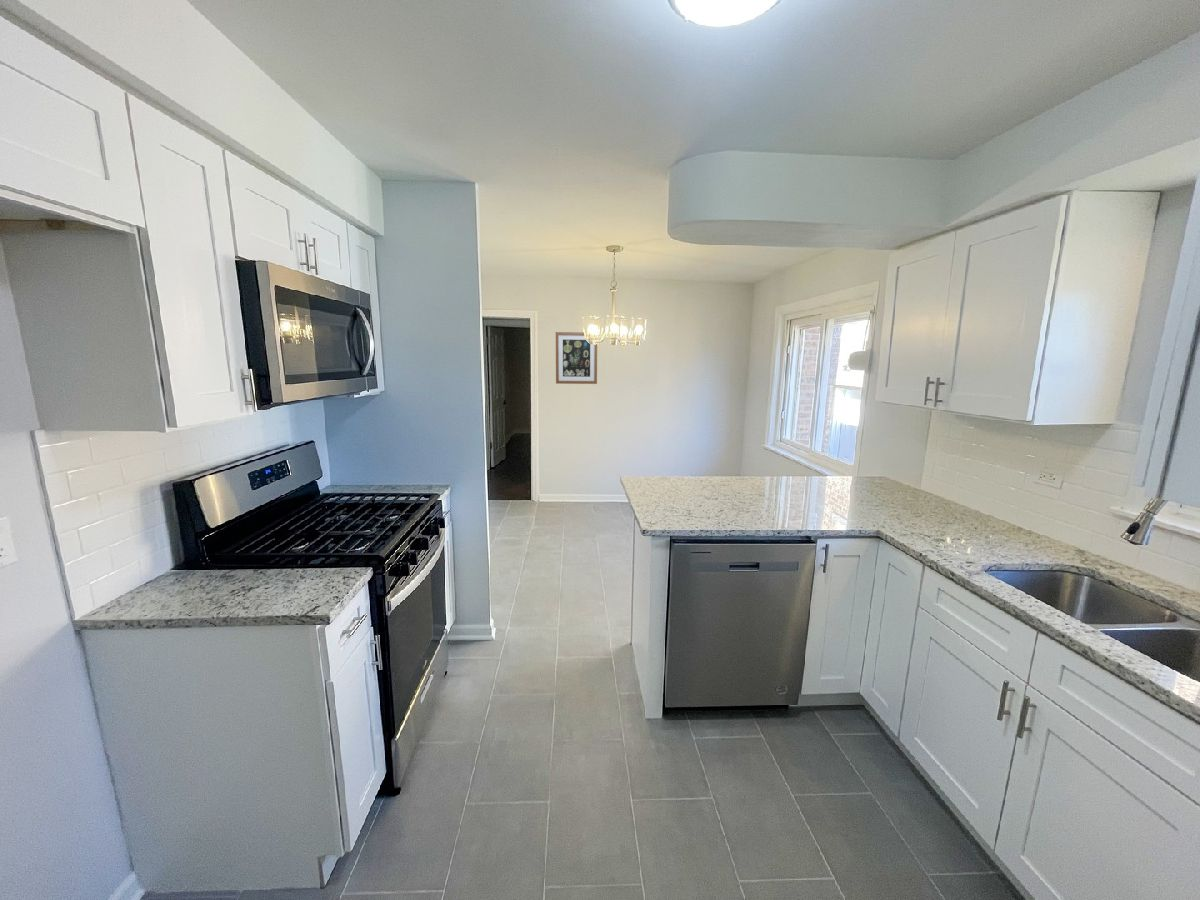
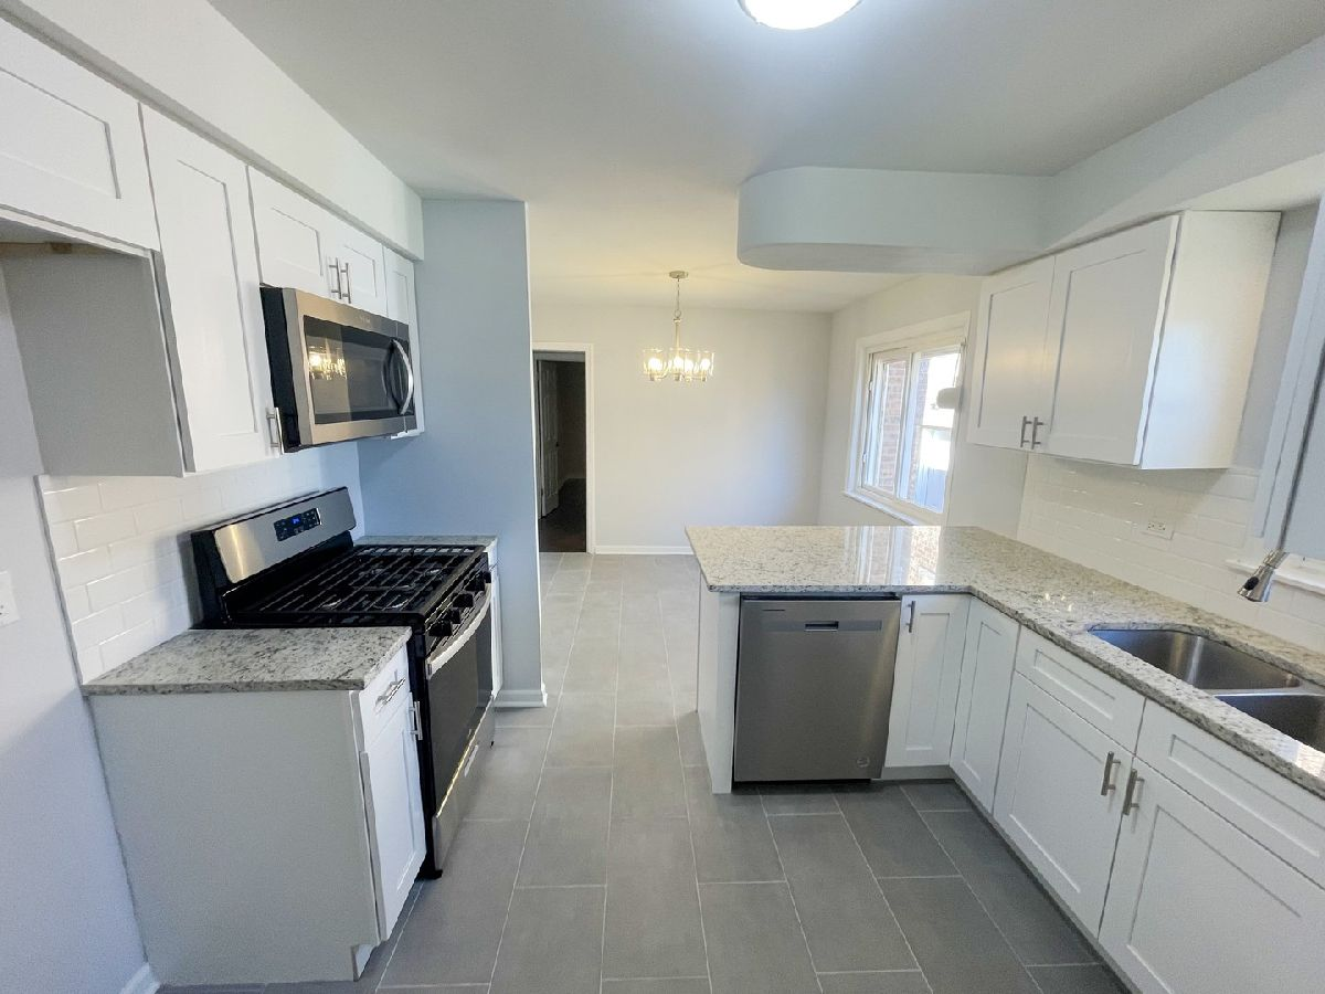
- wall art [555,331,598,385]
